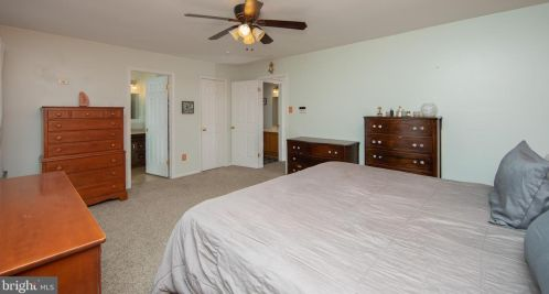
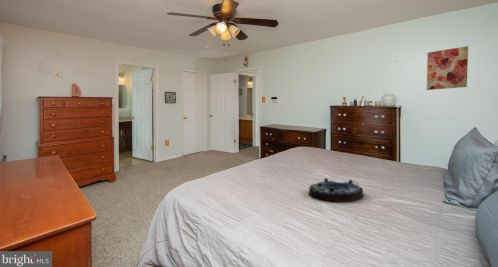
+ wall art [426,45,469,91]
+ serving tray [307,177,364,203]
